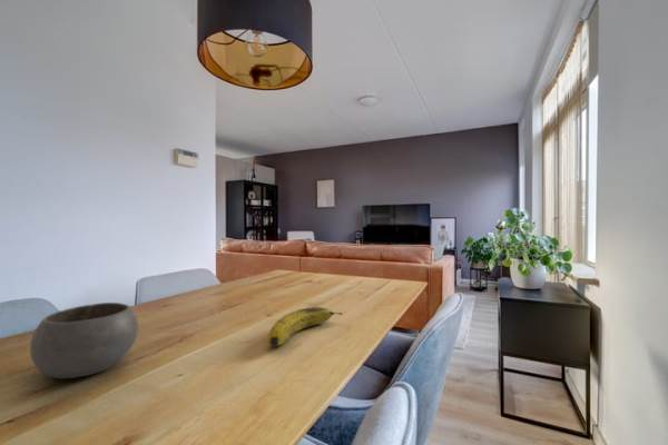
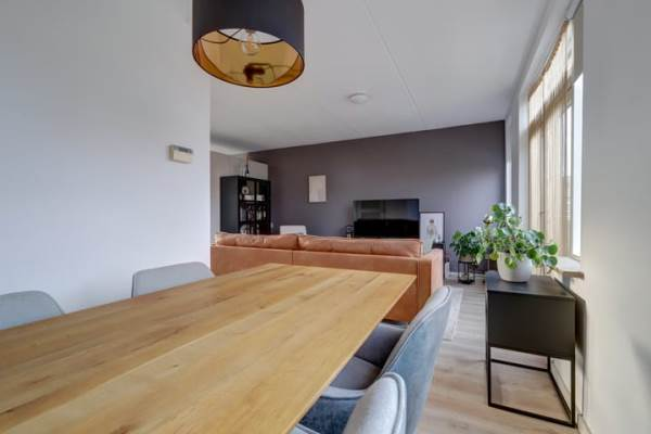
- bowl [29,301,139,379]
- fruit [266,306,344,347]
